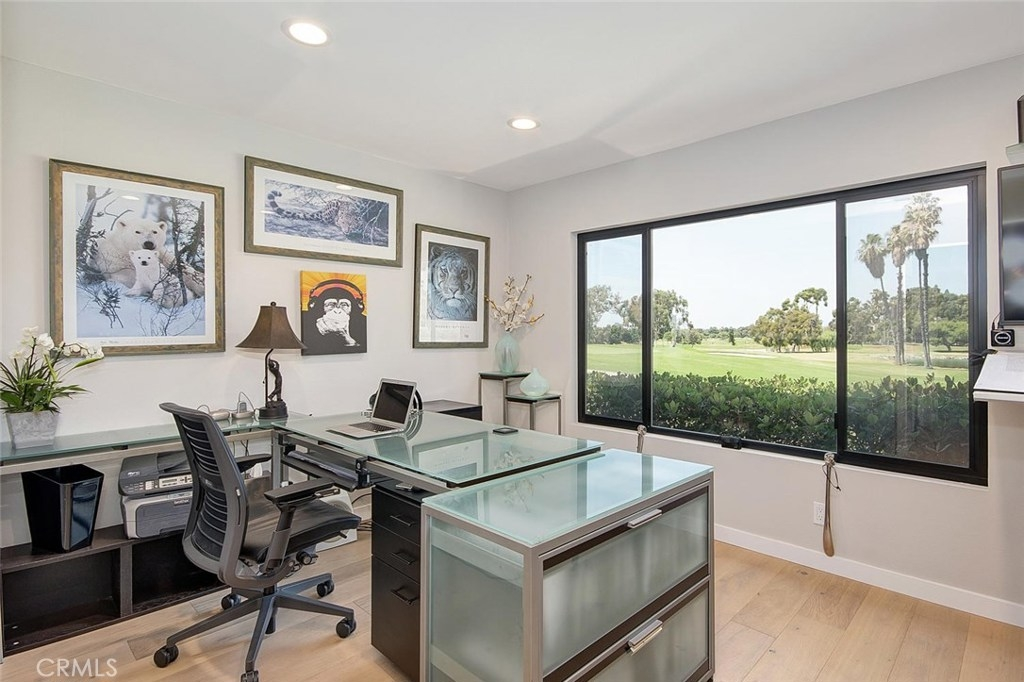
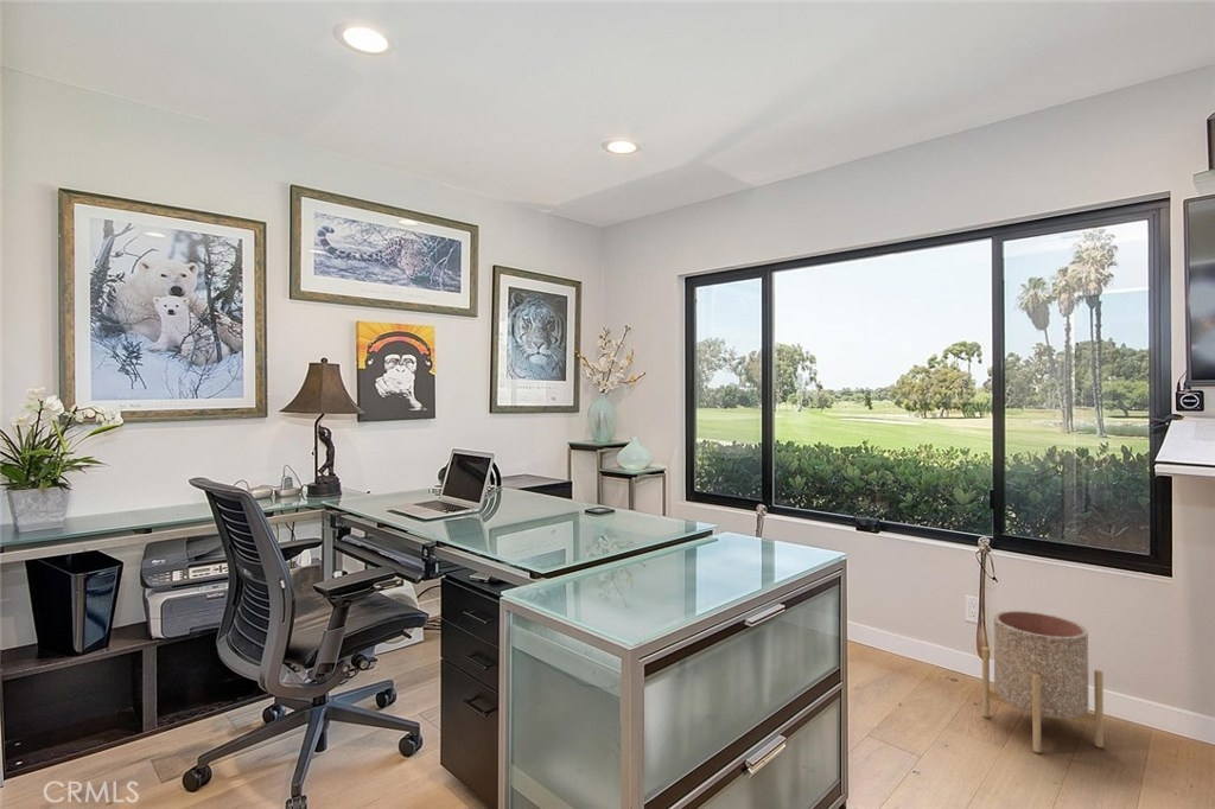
+ planter [981,610,1105,754]
